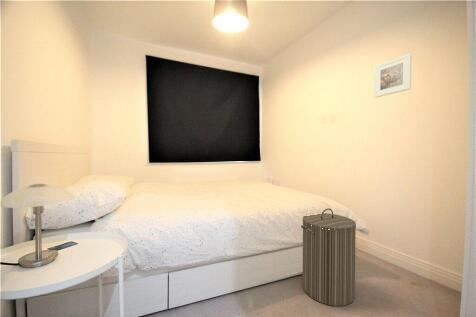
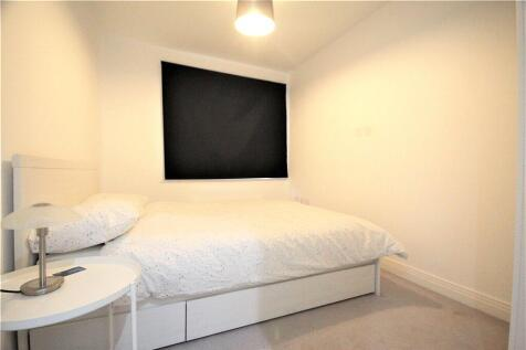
- laundry hamper [300,207,357,307]
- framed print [373,52,413,99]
